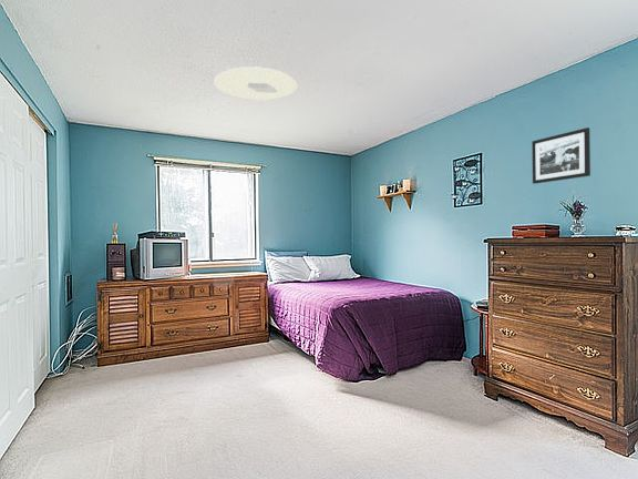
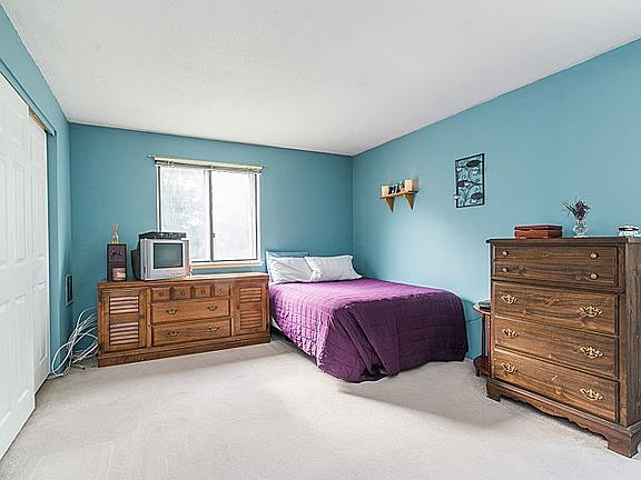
- picture frame [531,126,591,185]
- ceiling light [214,65,298,102]
